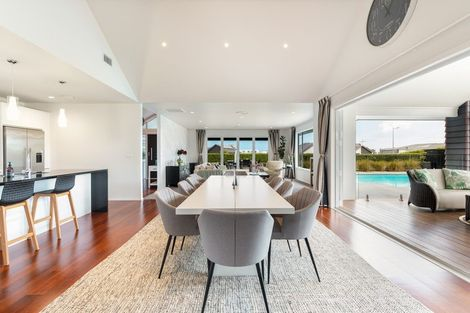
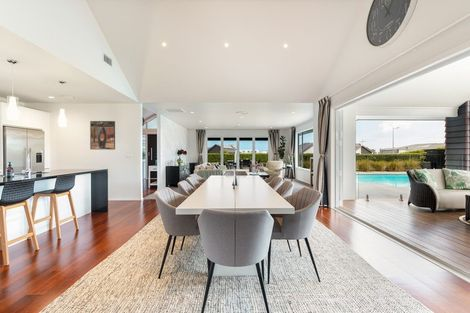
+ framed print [89,120,116,150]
